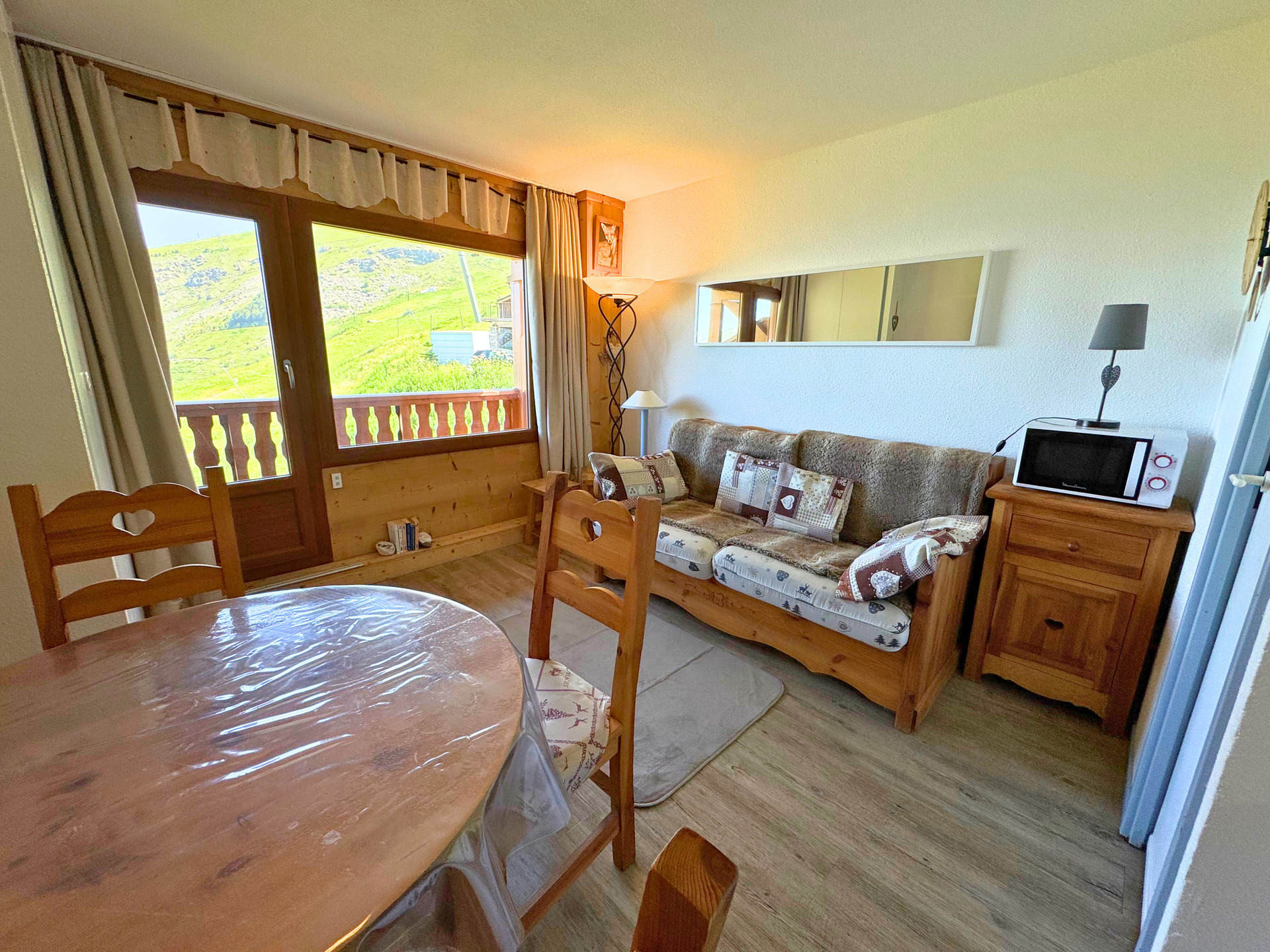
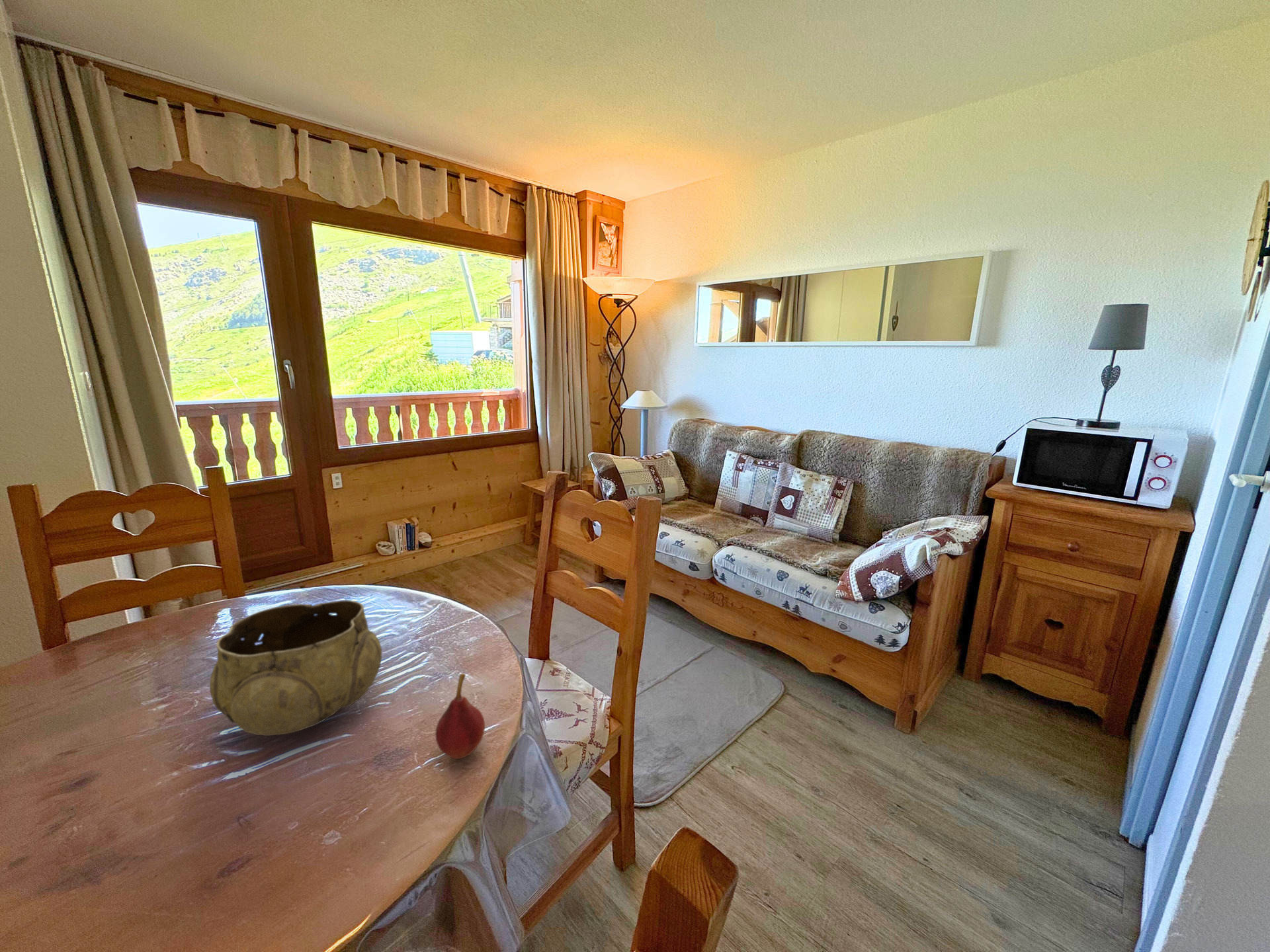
+ fruit [435,672,486,760]
+ decorative bowl [209,600,383,736]
